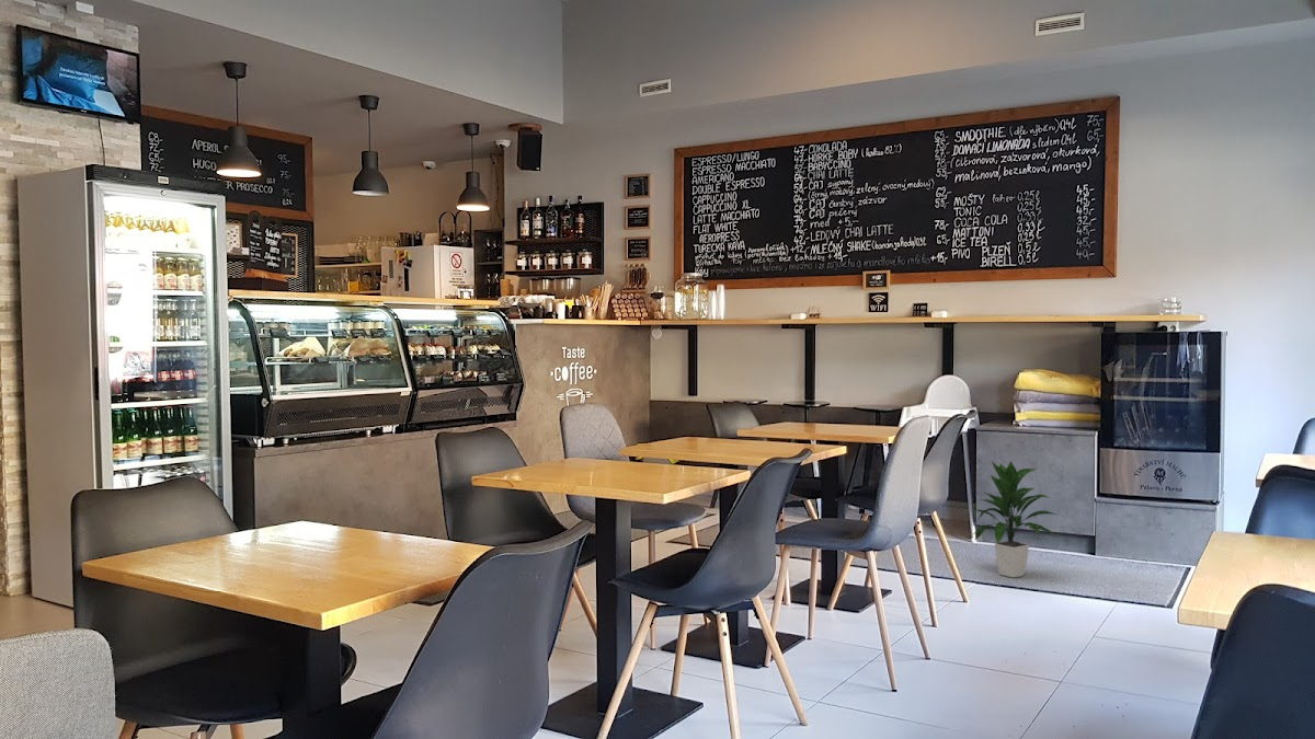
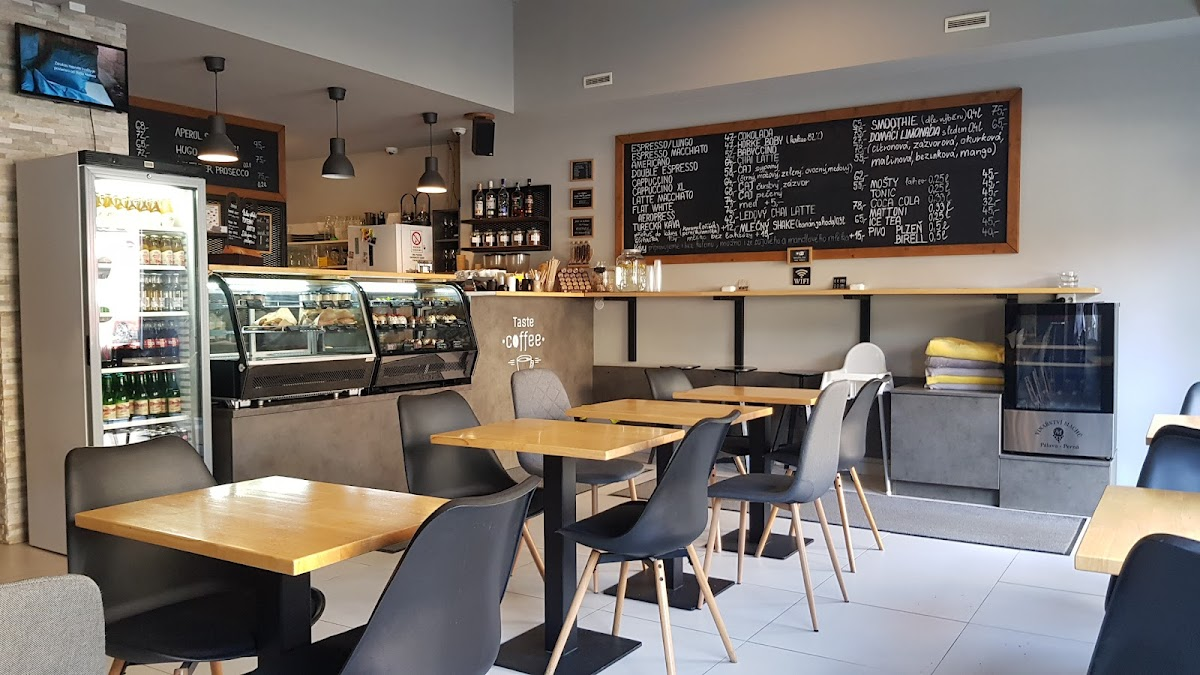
- indoor plant [971,460,1057,578]
